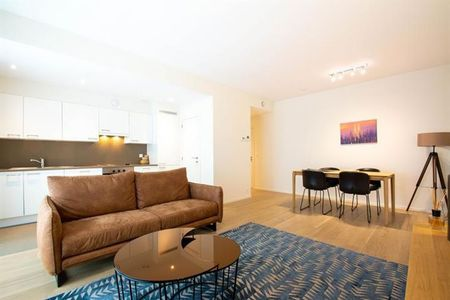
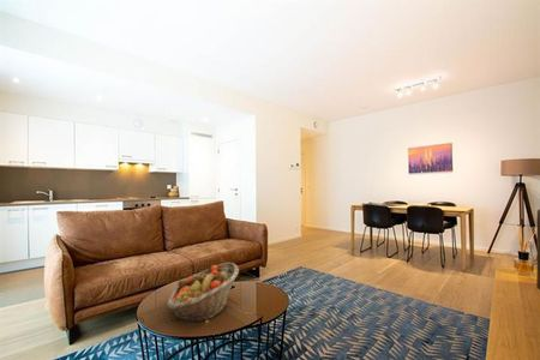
+ fruit basket [166,262,240,324]
